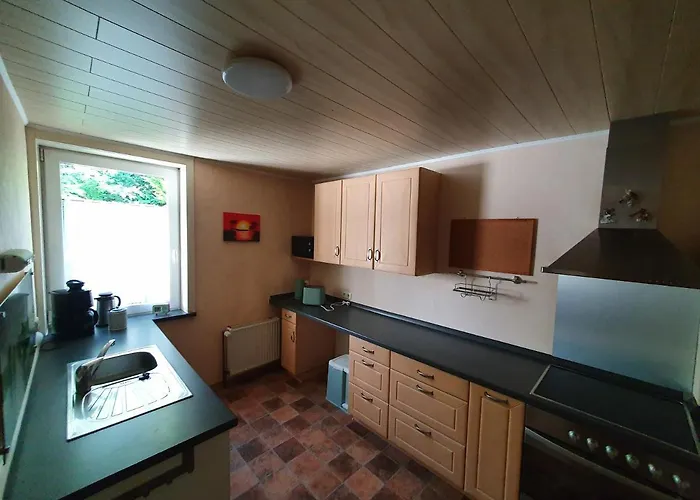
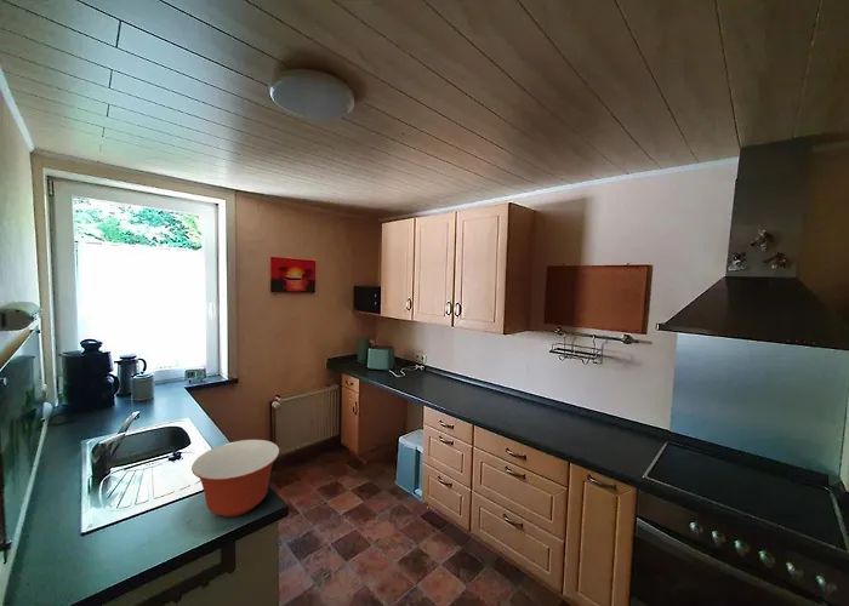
+ mixing bowl [190,439,280,518]
